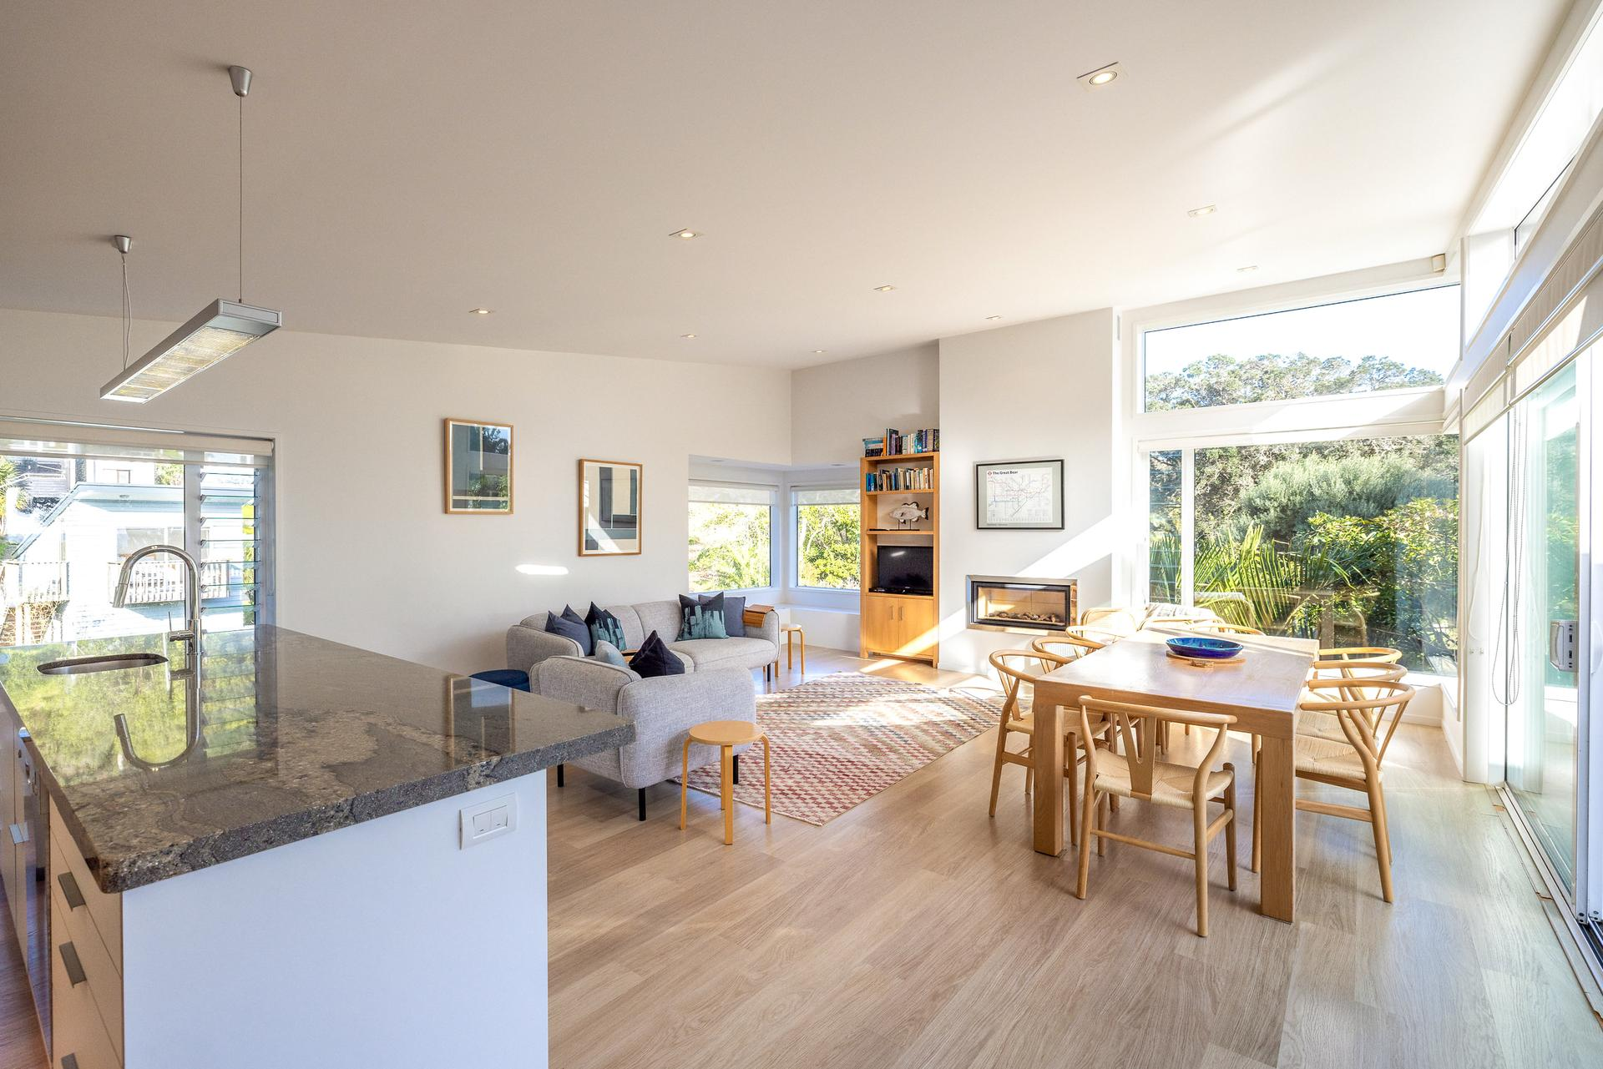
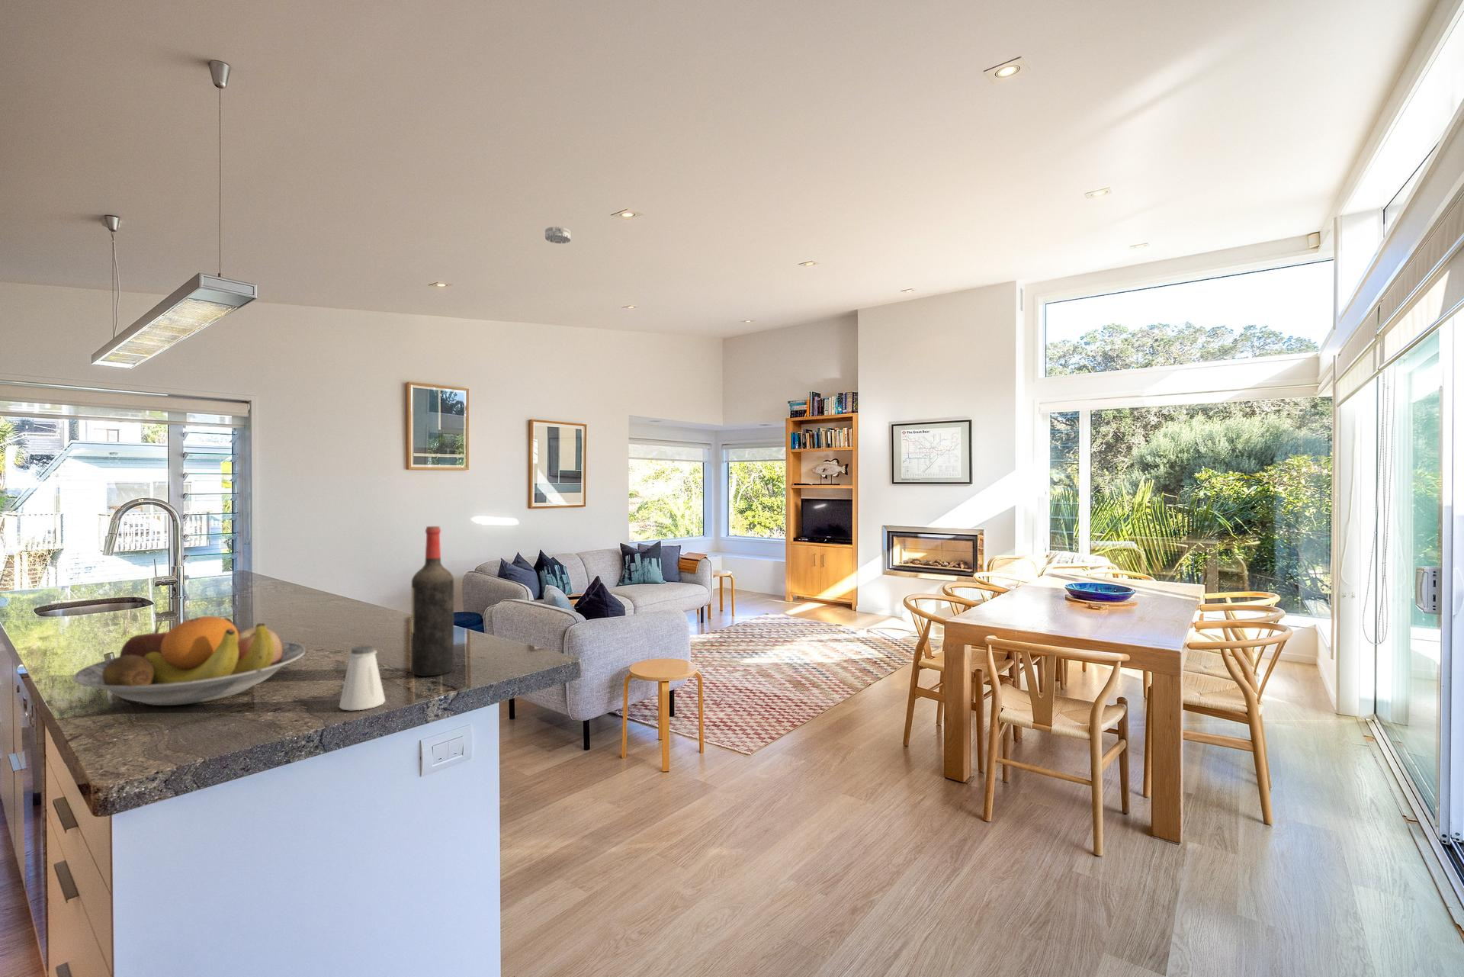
+ fruit bowl [72,615,306,707]
+ wine bottle [410,526,455,676]
+ saltshaker [339,646,386,711]
+ smoke detector [544,226,571,244]
